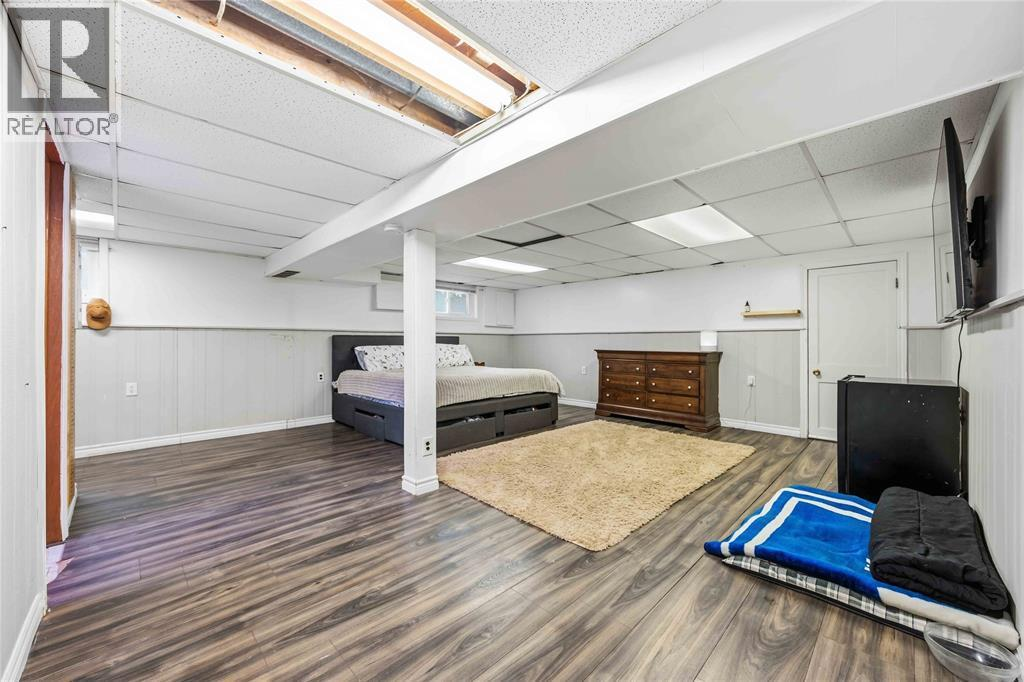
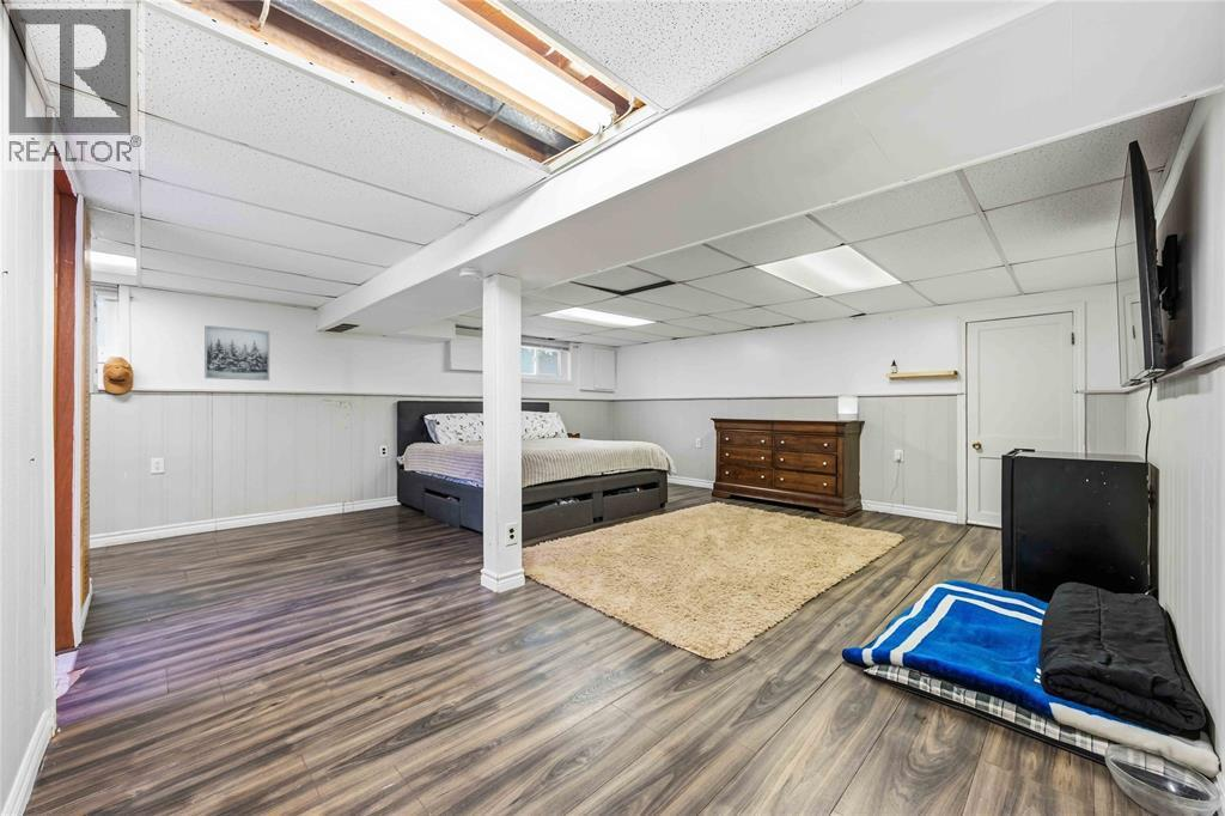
+ wall art [203,324,270,382]
